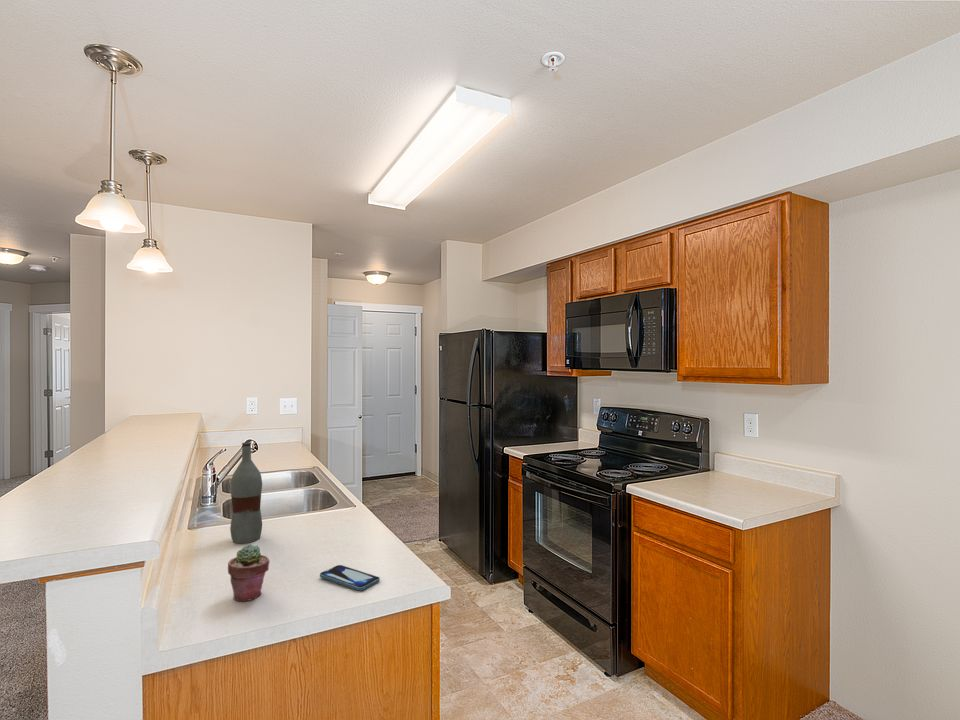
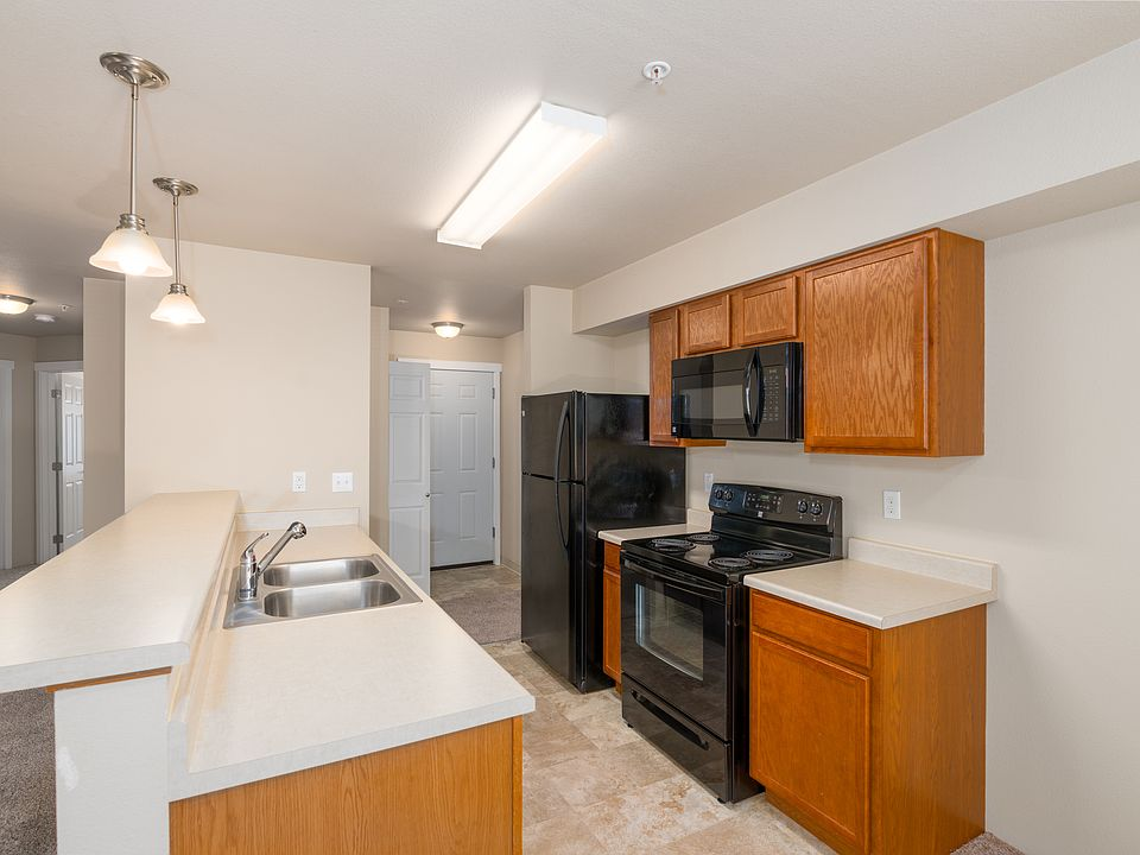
- bottle [229,441,263,544]
- potted succulent [227,543,270,602]
- smartphone [319,564,381,591]
